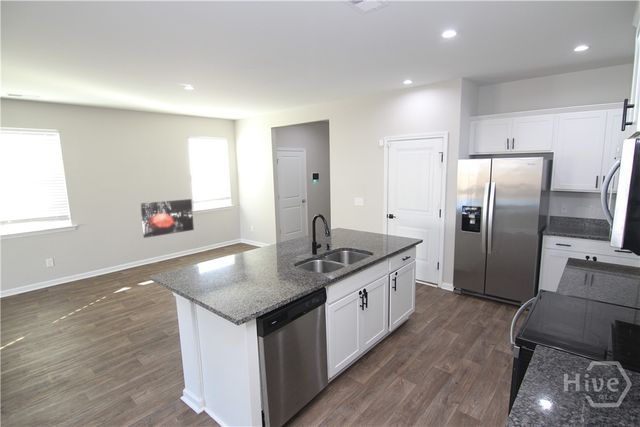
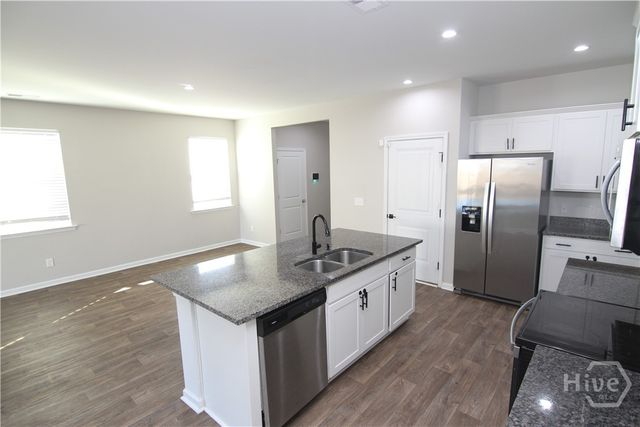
- wall art [139,198,195,239]
